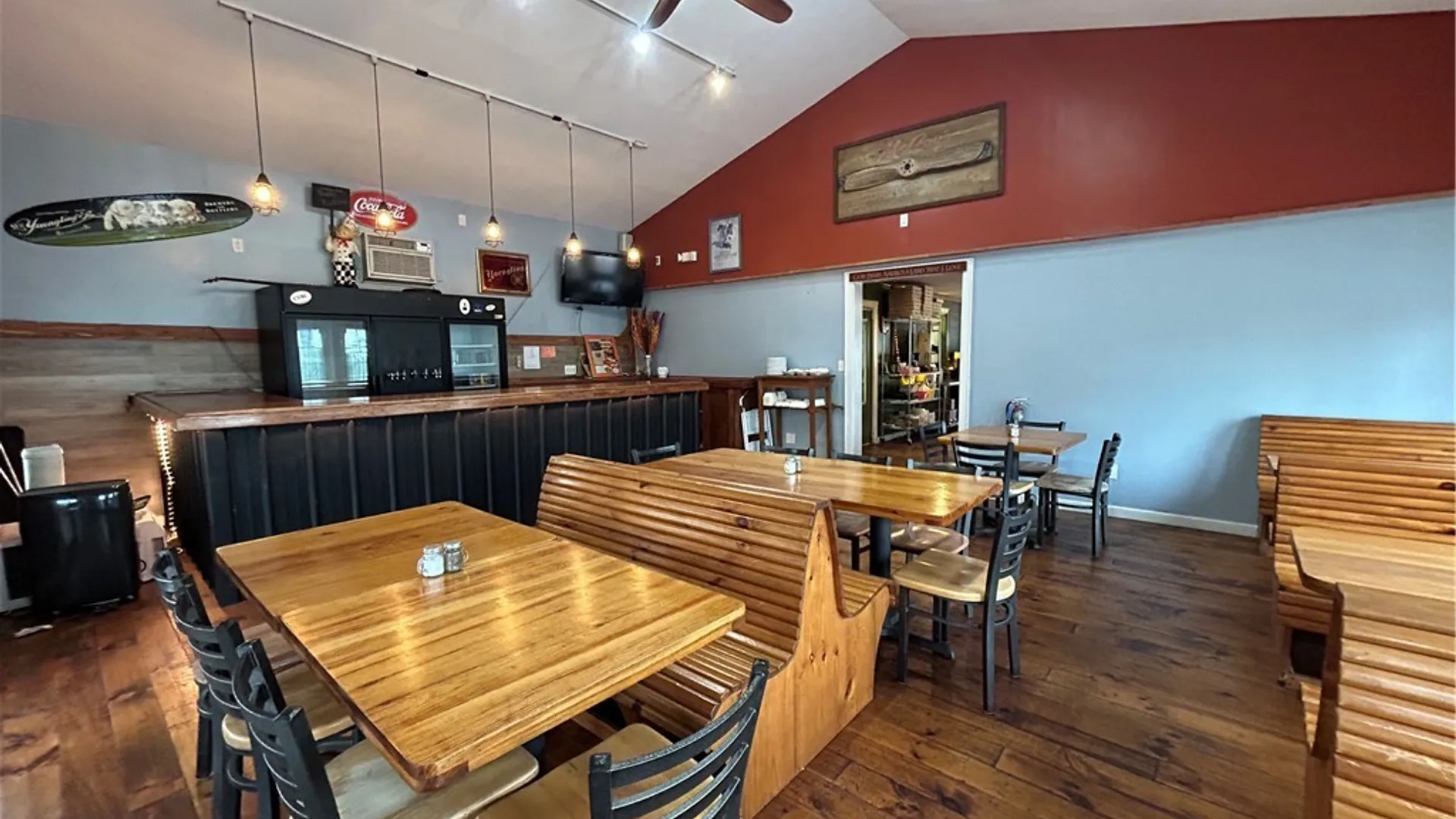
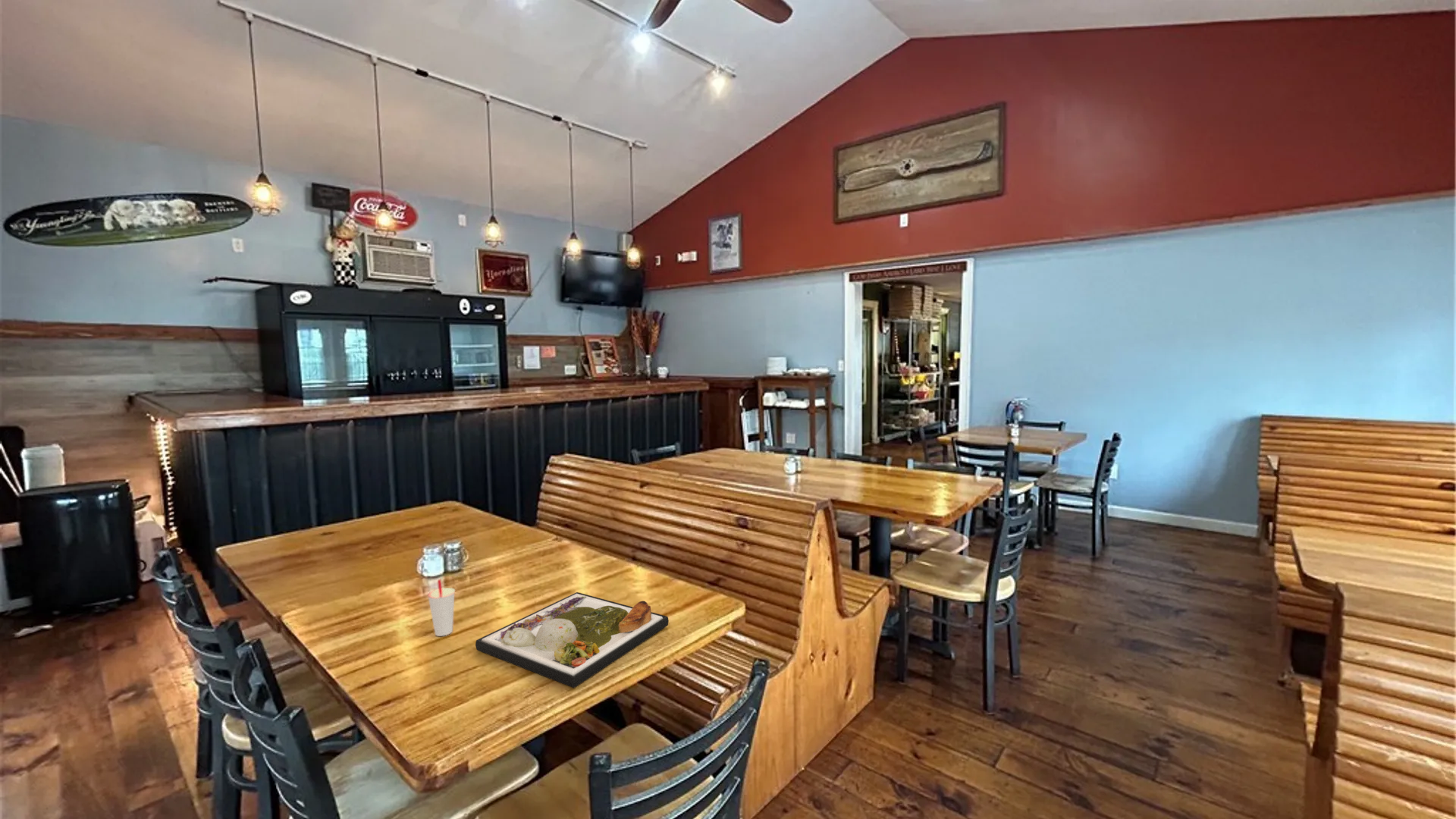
+ dinner plate [475,591,670,689]
+ cup [427,579,456,637]
